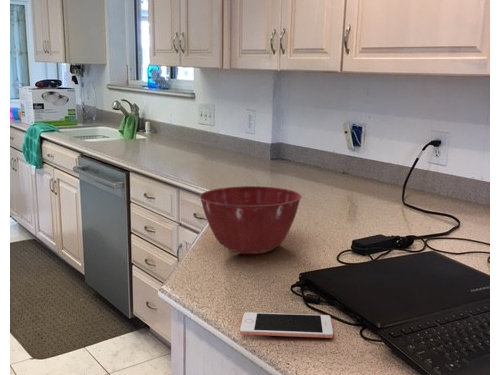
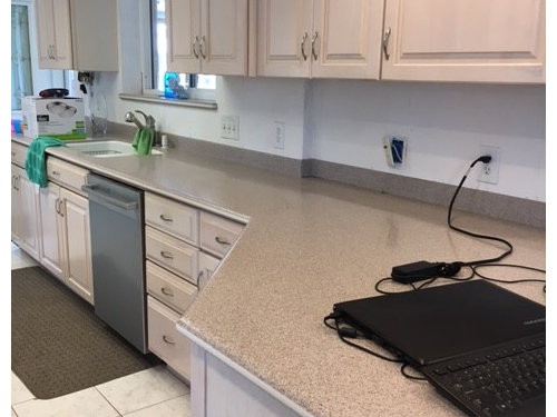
- cell phone [239,311,334,339]
- mixing bowl [198,185,303,255]
